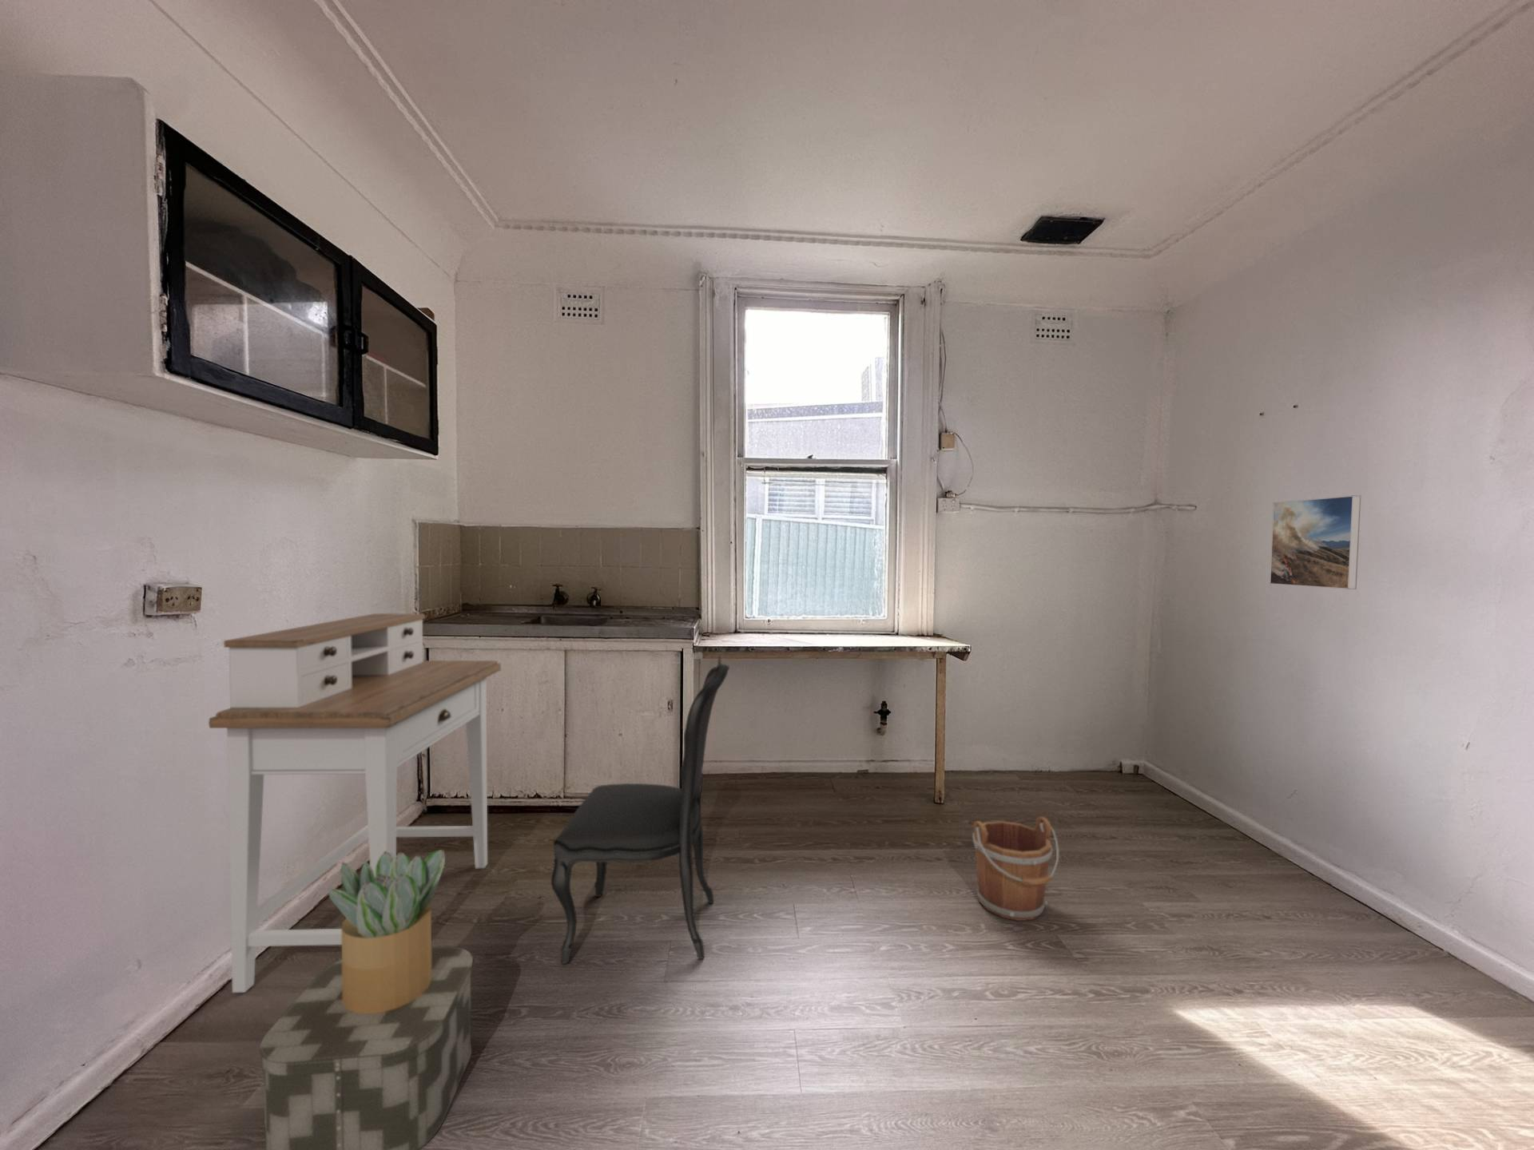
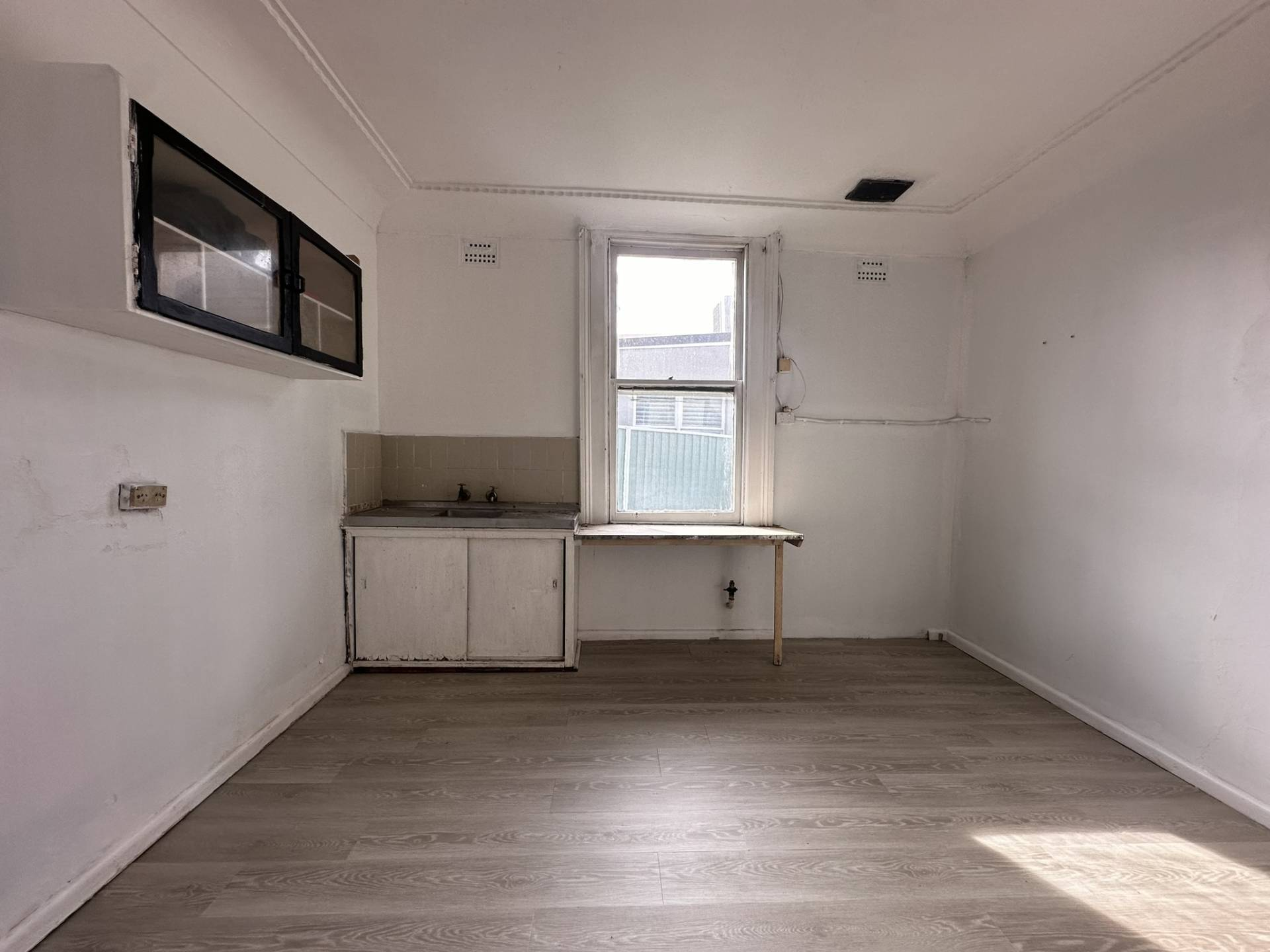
- bucket [971,817,1059,922]
- desk [208,612,501,993]
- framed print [1268,494,1361,591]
- potted plant [327,849,446,1013]
- dining chair [551,655,731,965]
- storage box [258,946,473,1150]
